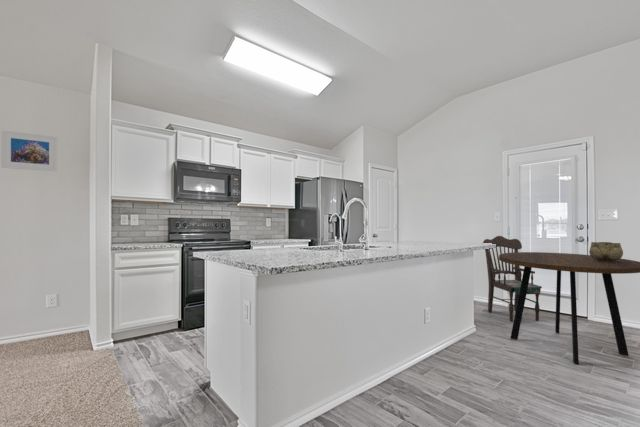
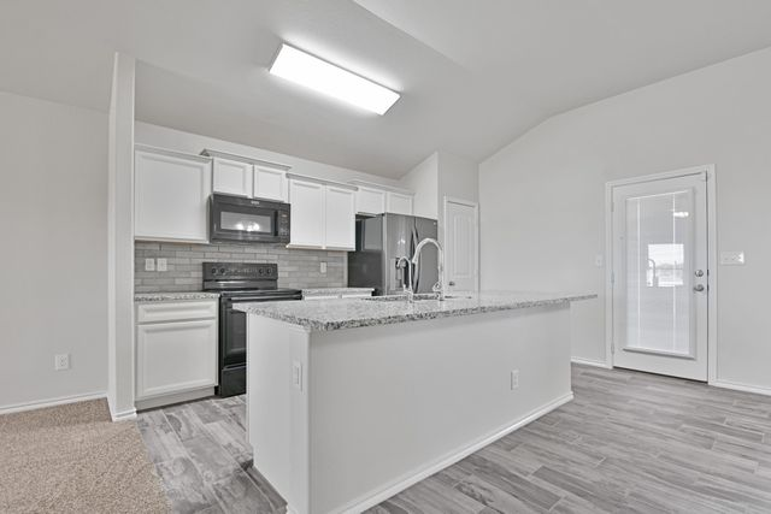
- dining chair [482,235,543,323]
- dining table [498,251,640,366]
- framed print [1,129,58,172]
- decorative bowl [588,241,624,262]
